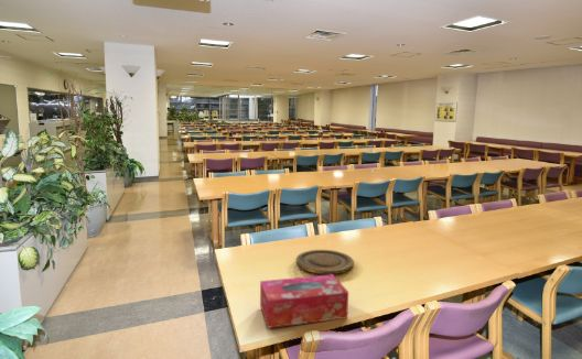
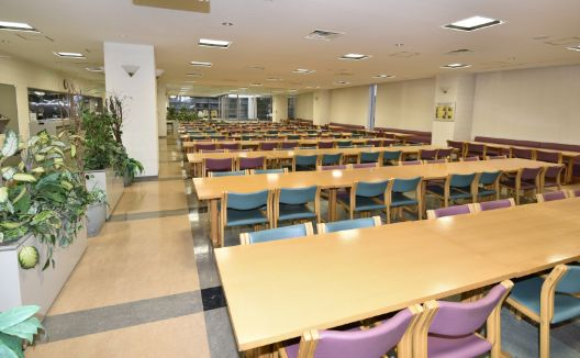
- tissue box [259,274,349,329]
- plate [294,249,355,275]
